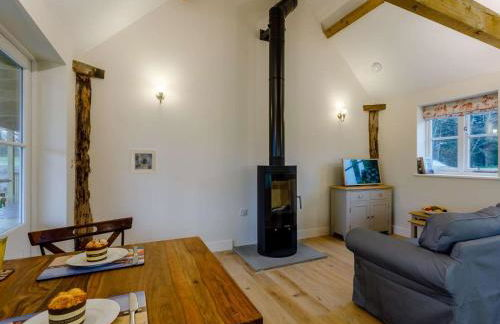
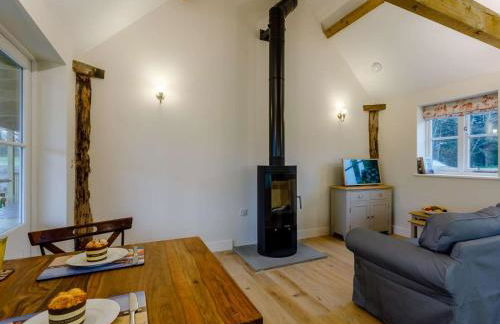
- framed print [129,148,158,175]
